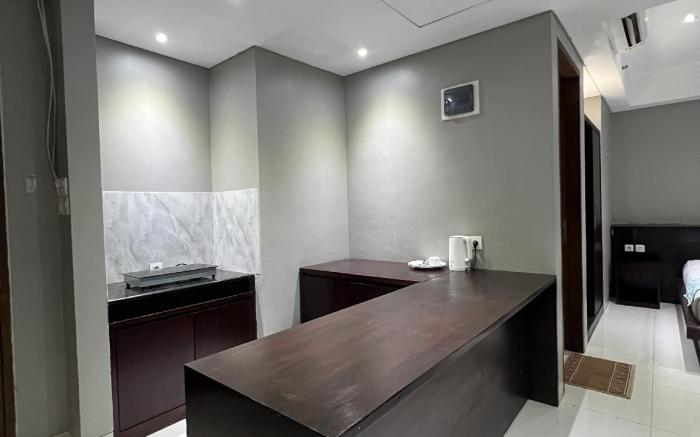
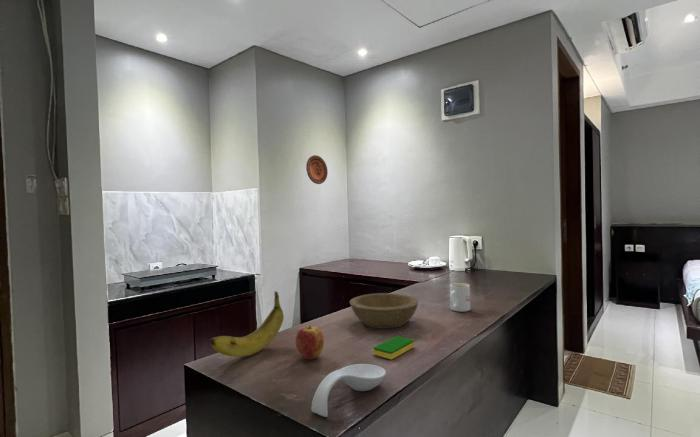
+ banana [208,290,285,358]
+ decorative plate [305,154,329,185]
+ bowl [349,292,420,330]
+ spoon rest [310,363,387,418]
+ dish sponge [372,335,415,360]
+ apple [295,325,325,360]
+ mug [449,282,471,313]
